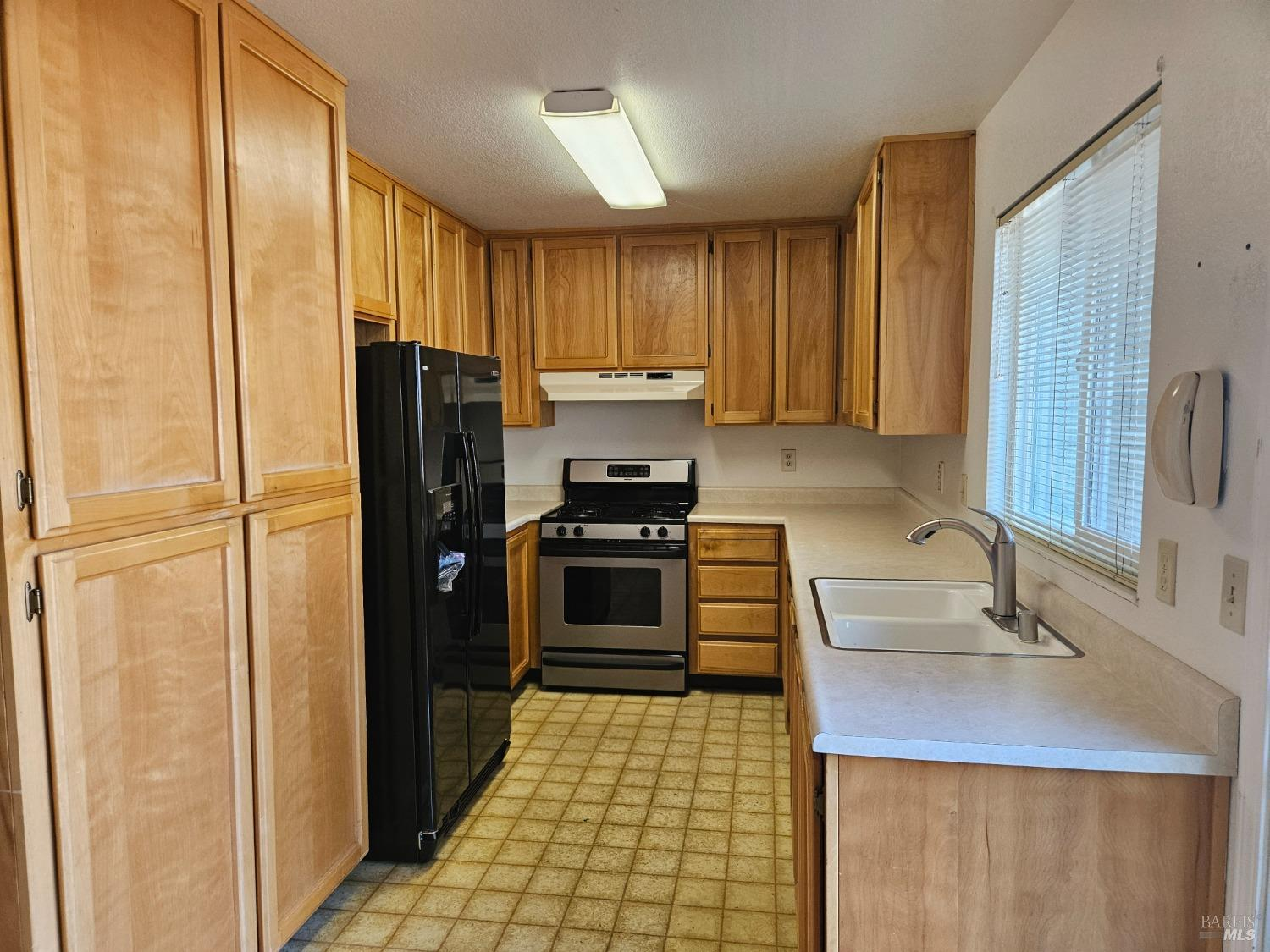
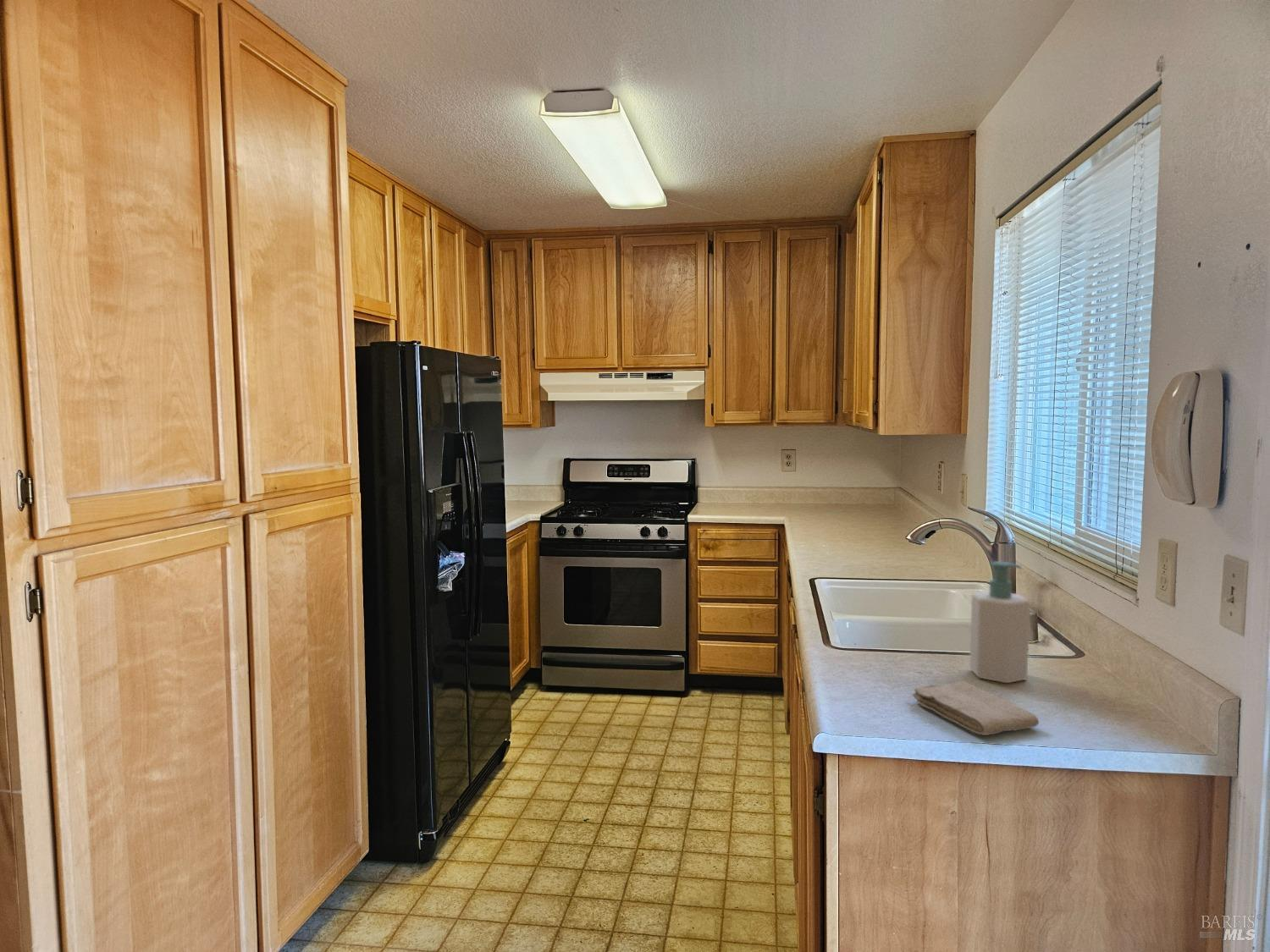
+ soap bottle [969,560,1030,684]
+ washcloth [912,680,1040,736]
